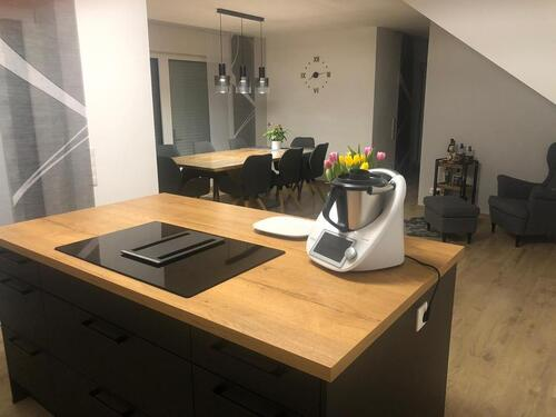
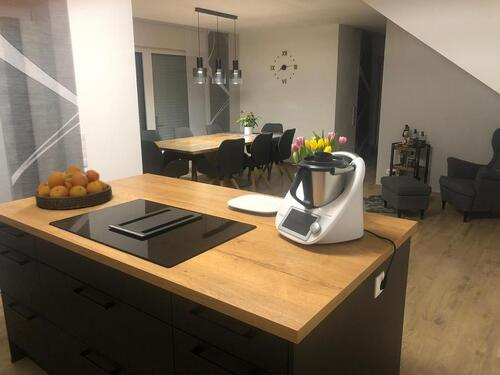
+ fruit bowl [34,165,113,210]
